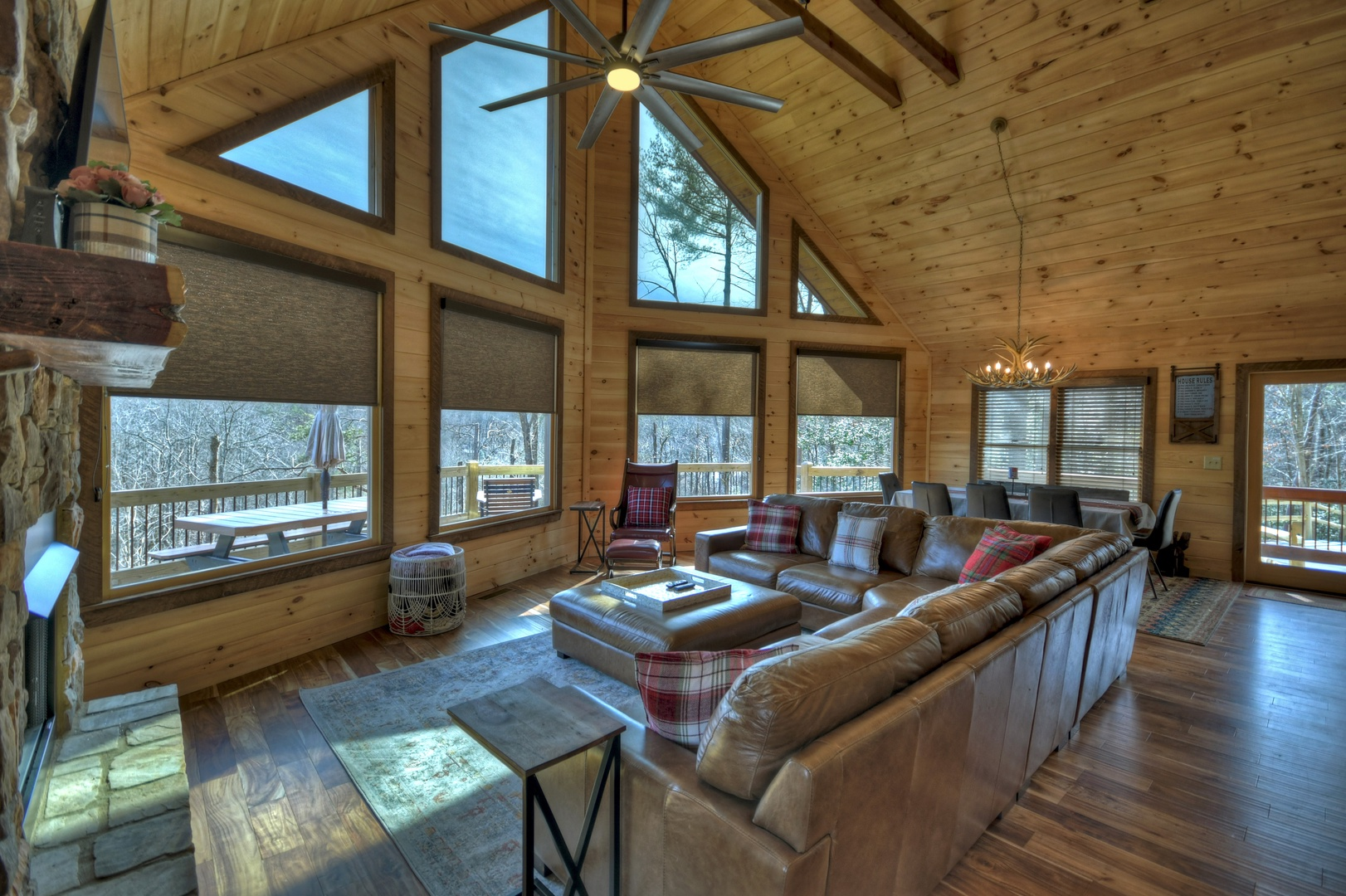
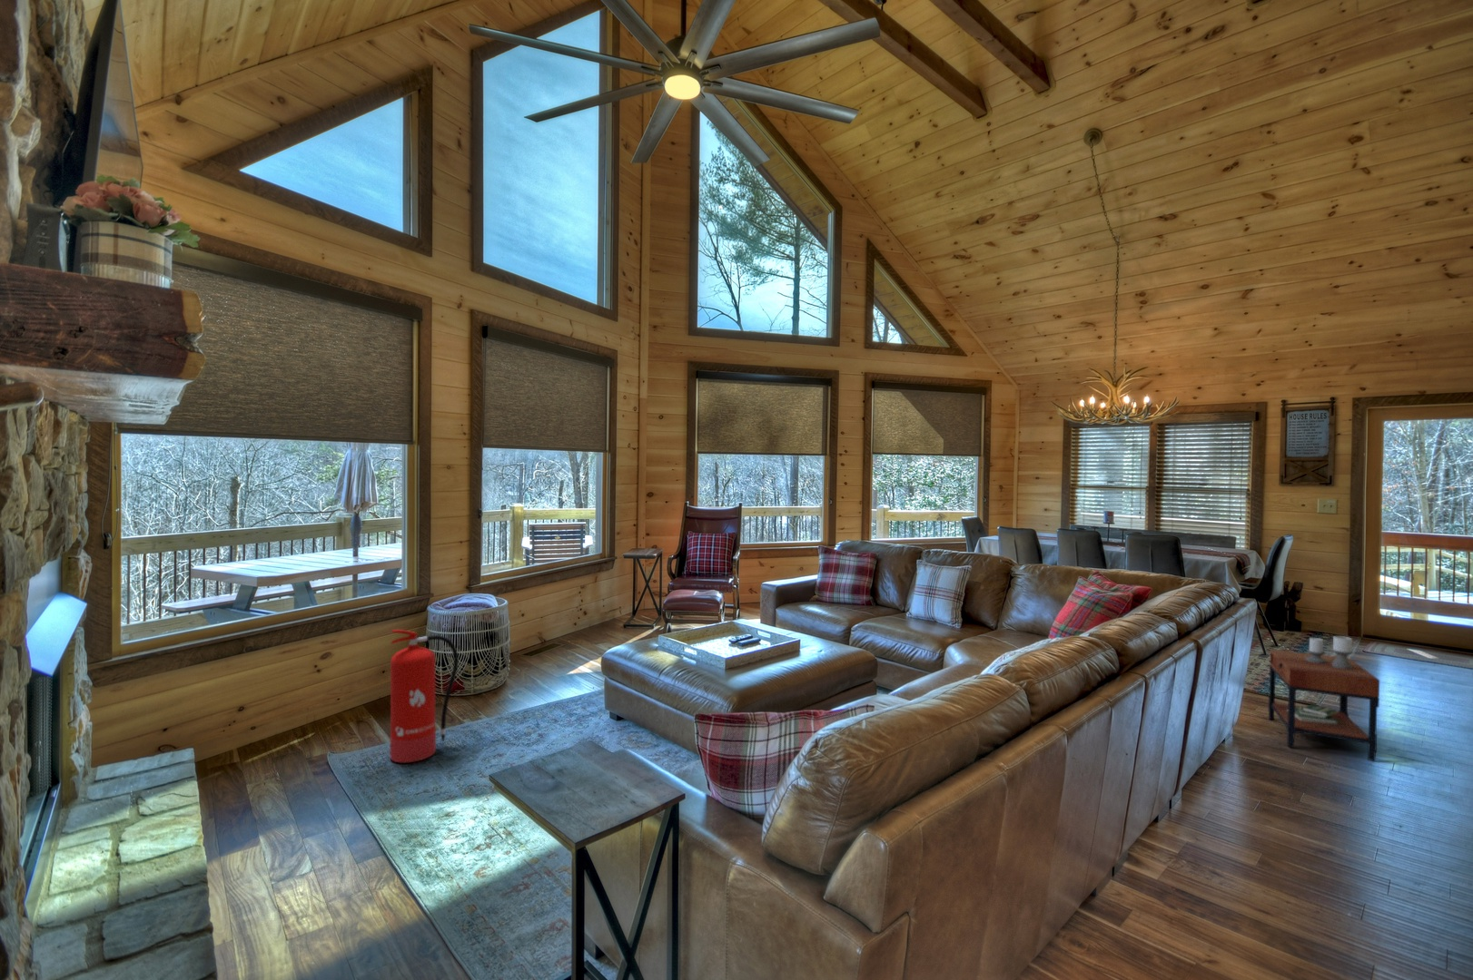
+ side table [1267,635,1380,762]
+ fire extinguisher [390,629,460,763]
